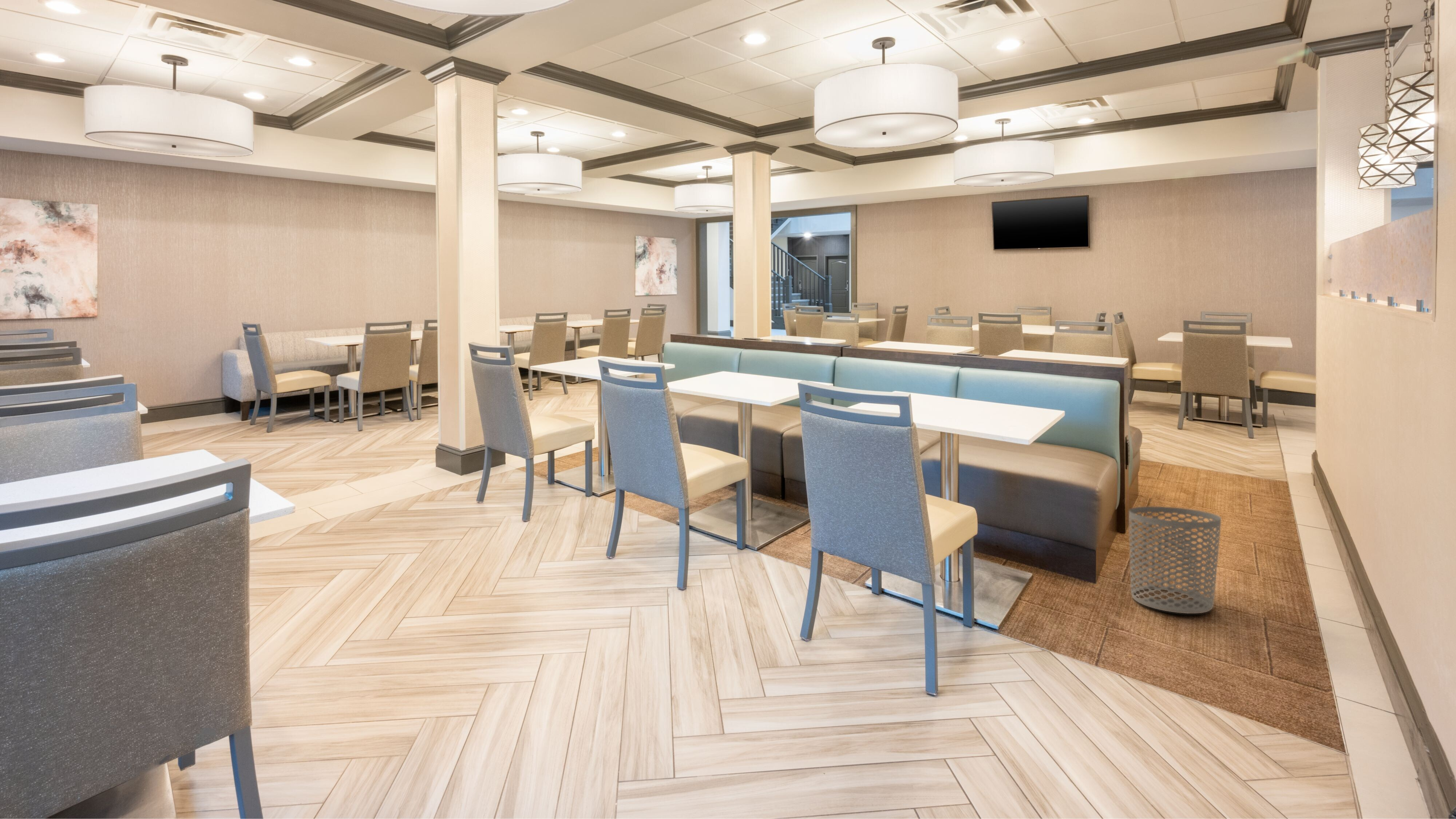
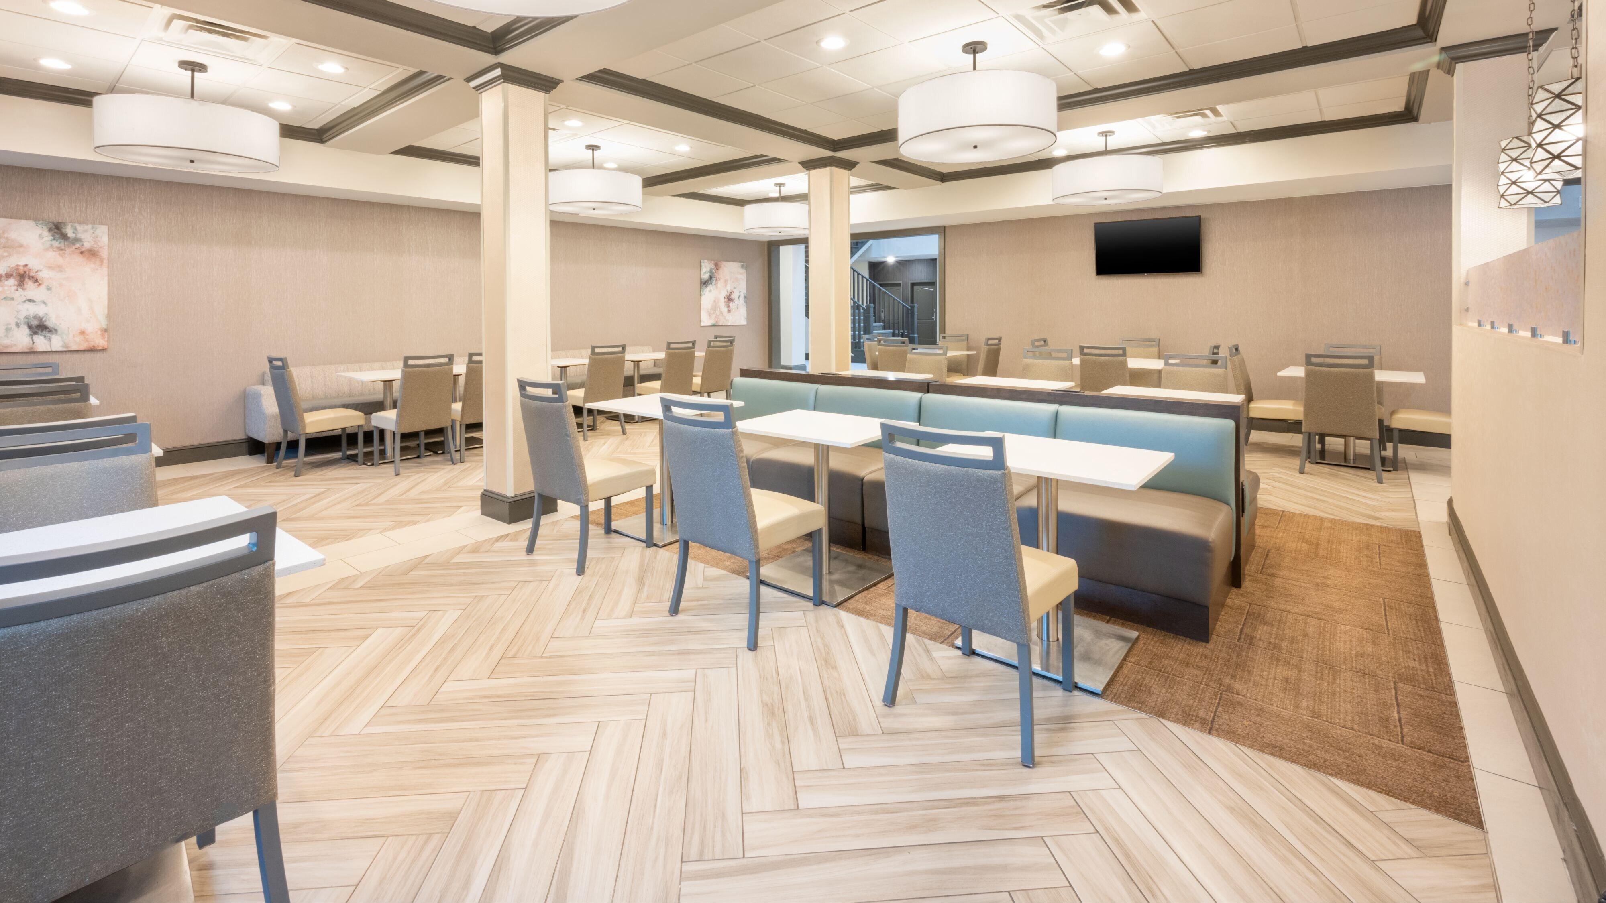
- waste bin [1128,506,1222,614]
